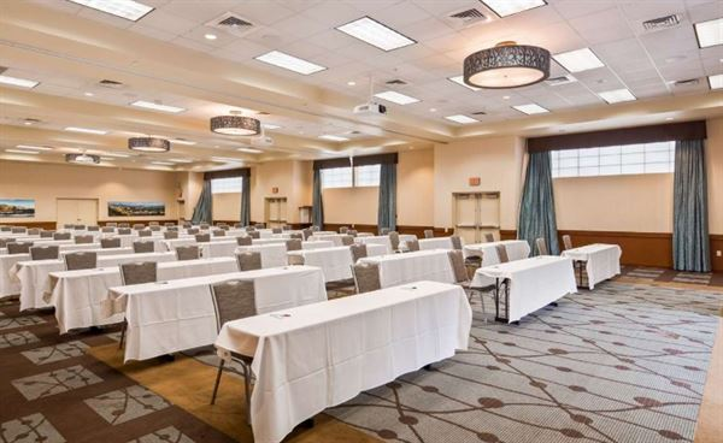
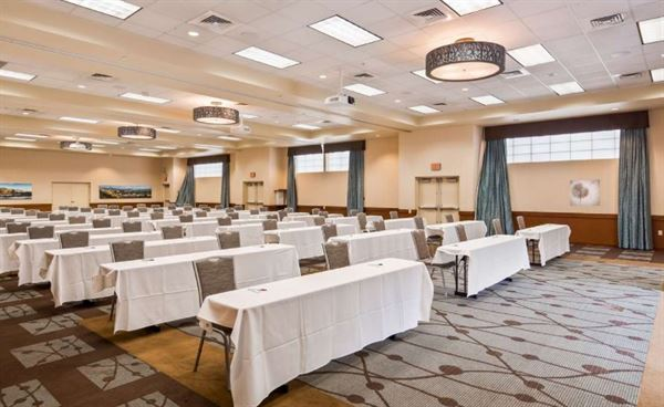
+ wall art [569,178,601,207]
